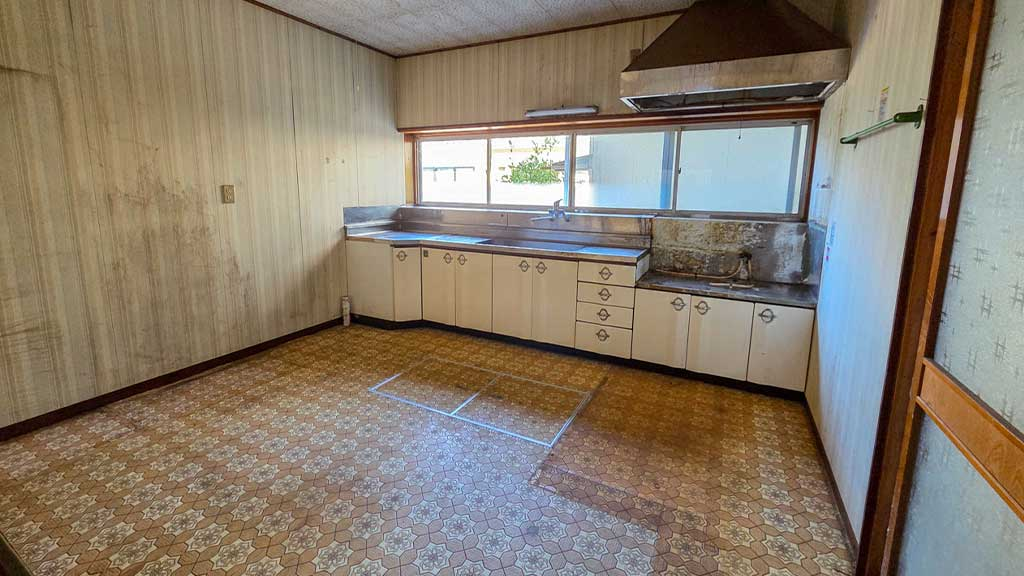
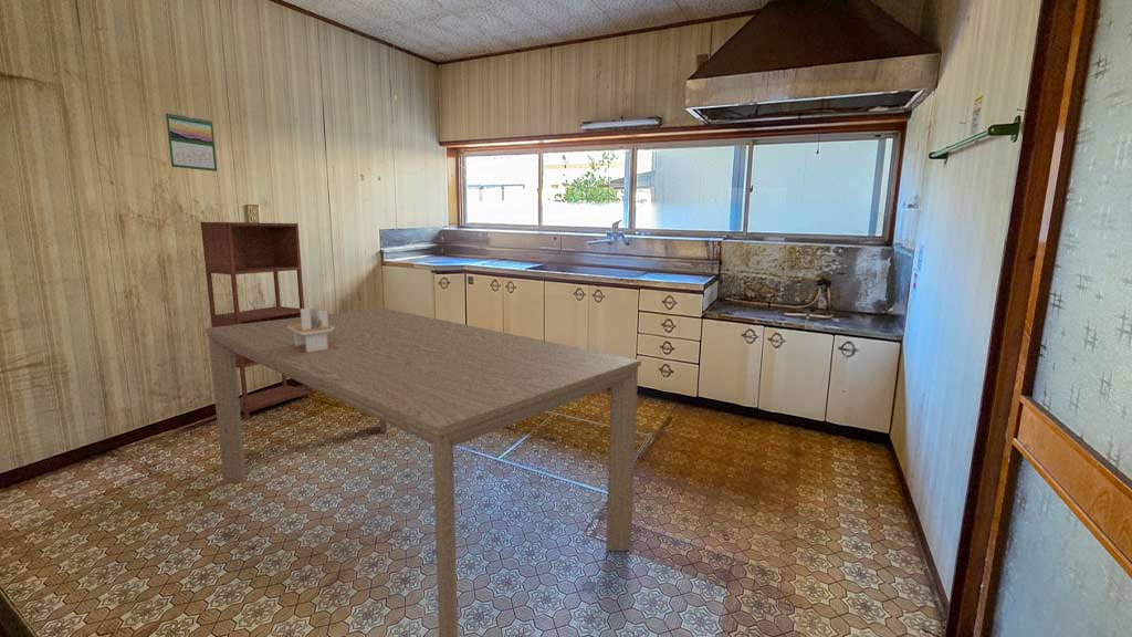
+ calendar [165,112,218,173]
+ napkin holder [287,306,339,354]
+ dining table [205,306,642,637]
+ shelving unit [200,221,312,420]
